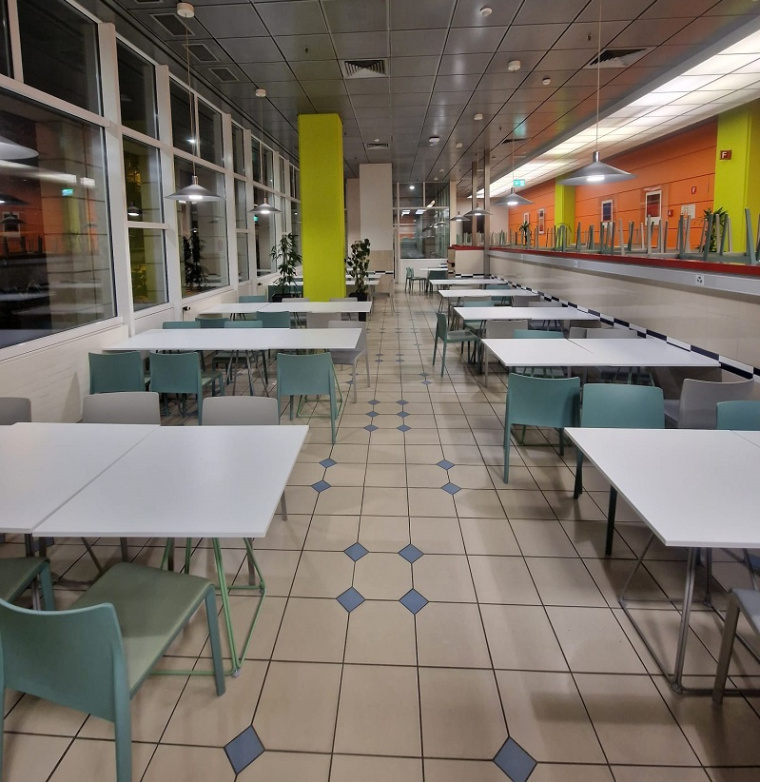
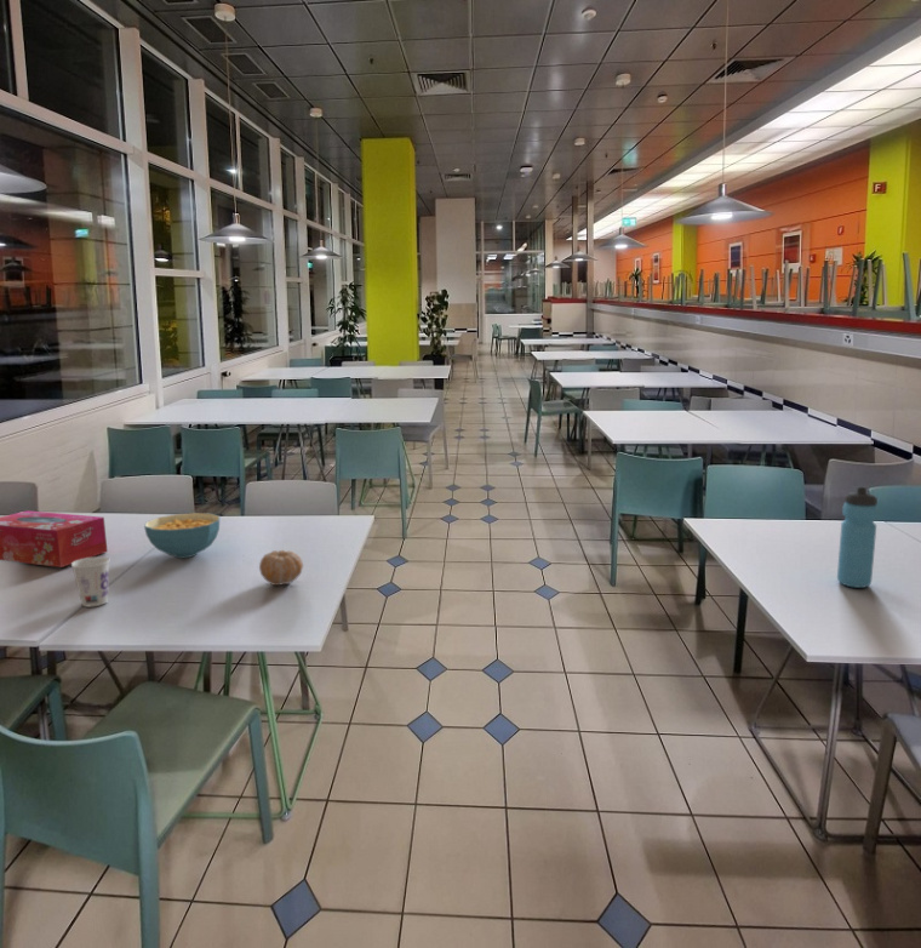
+ tissue box [0,509,109,569]
+ fruit [258,549,304,587]
+ water bottle [836,485,879,589]
+ cup [70,555,110,607]
+ cereal bowl [143,512,222,559]
